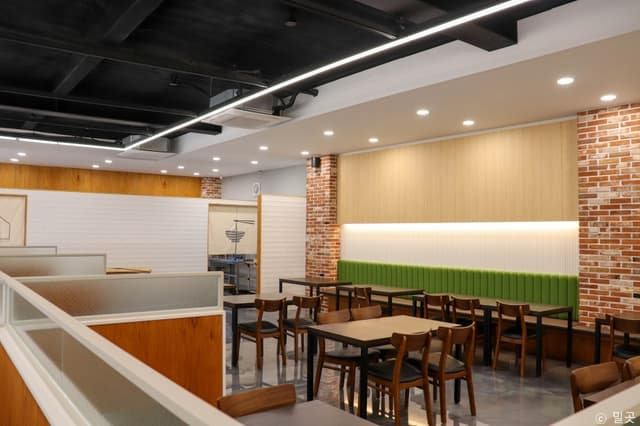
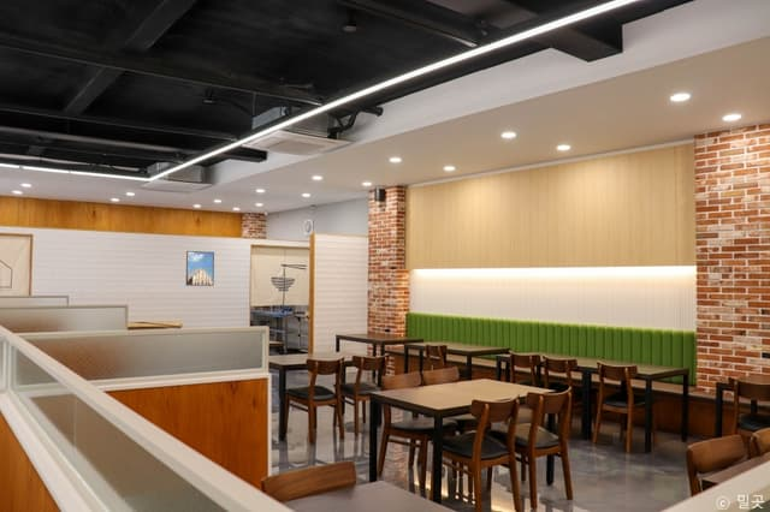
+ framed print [185,250,215,287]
